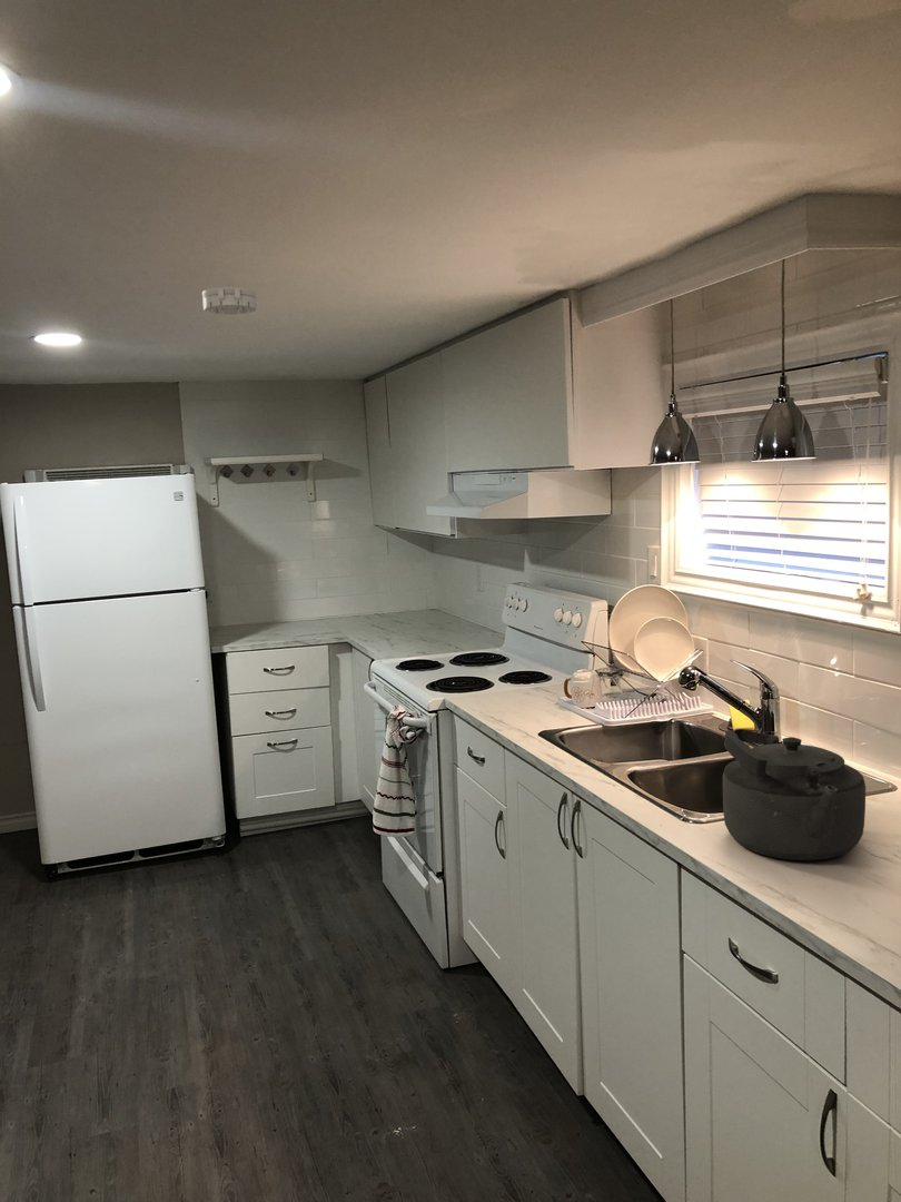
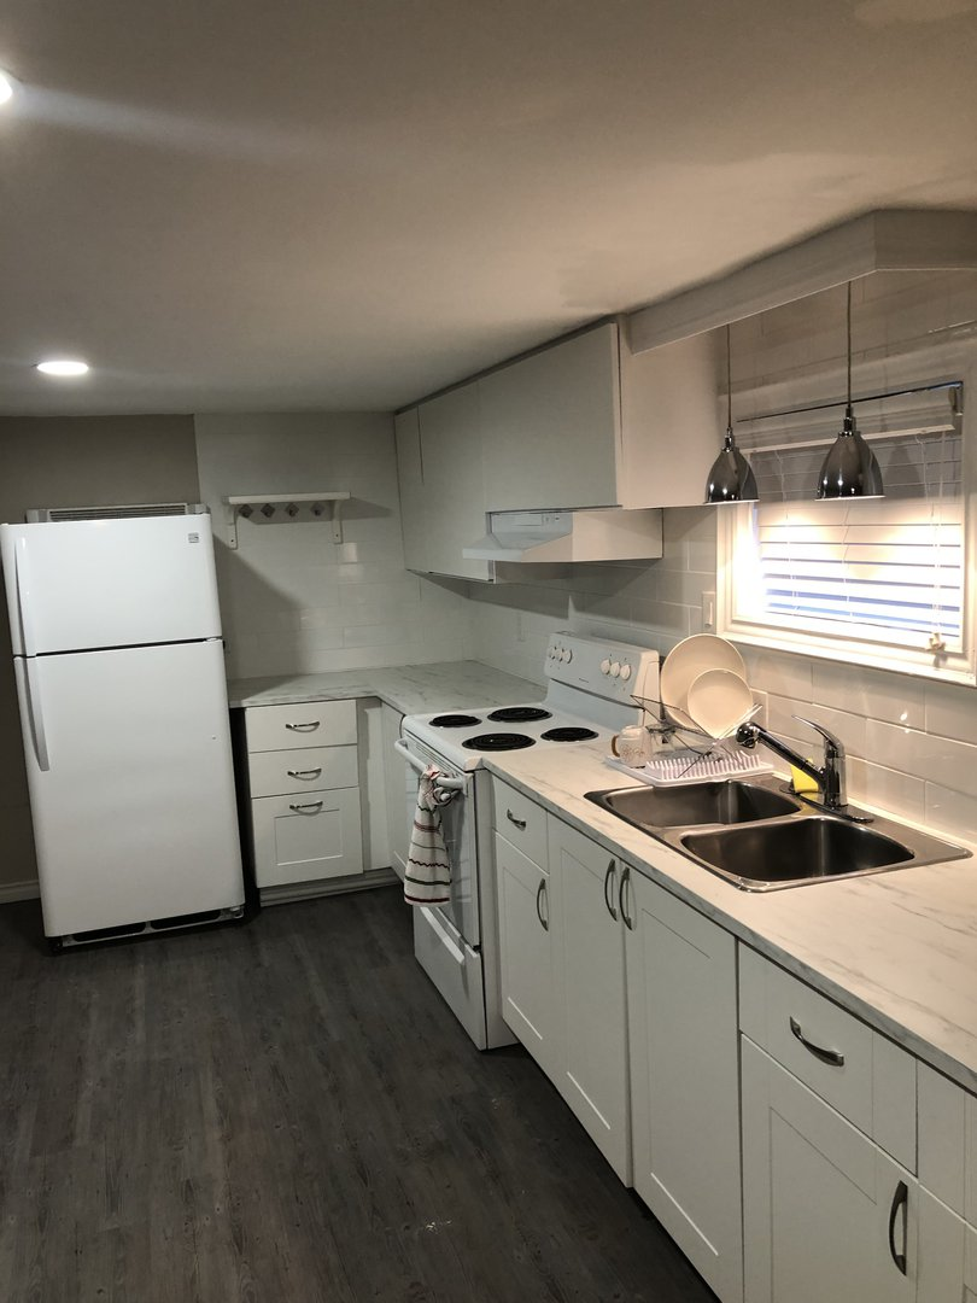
- smoke detector [201,285,258,316]
- kettle [722,728,867,861]
